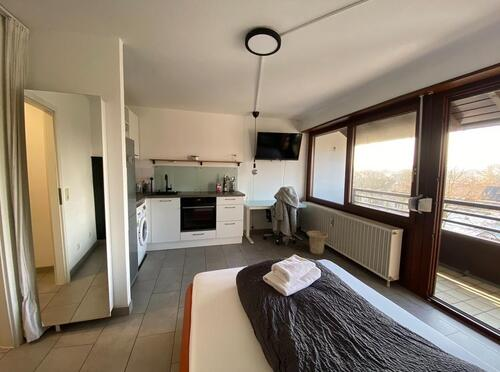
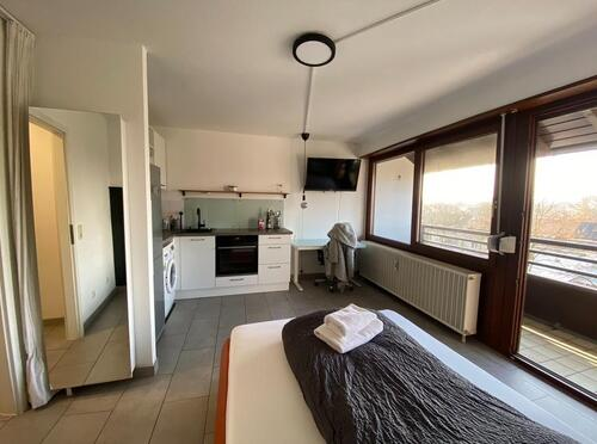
- basket [306,230,329,256]
